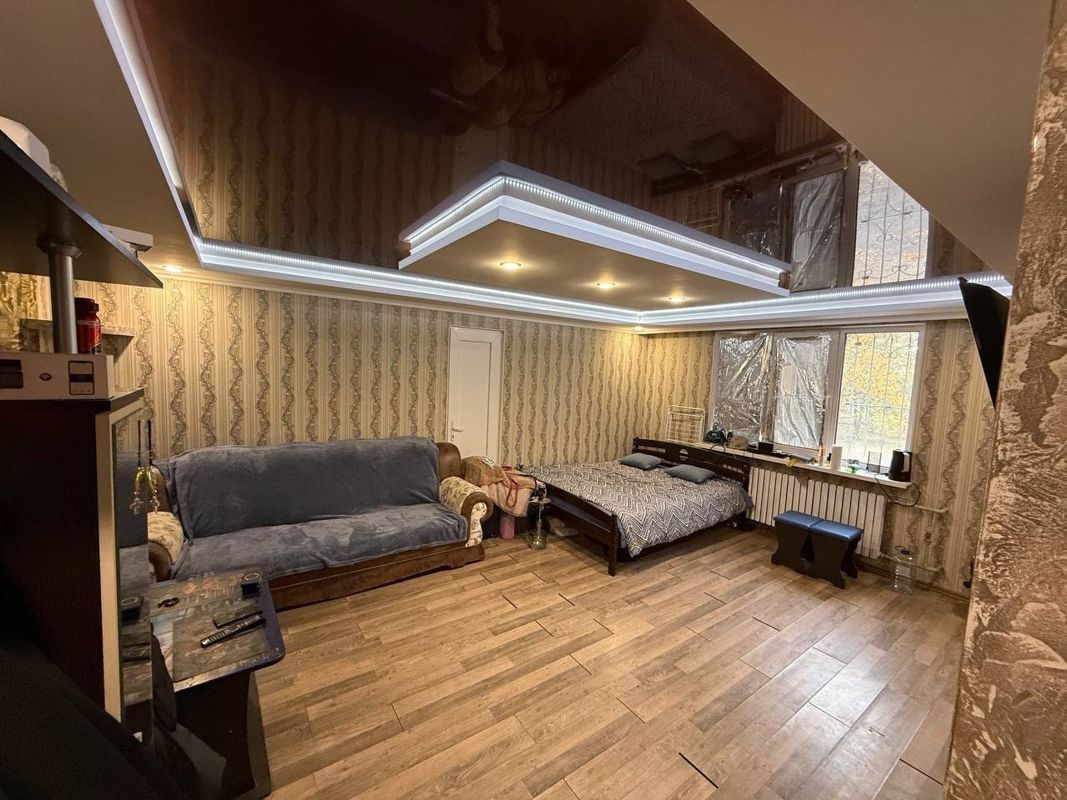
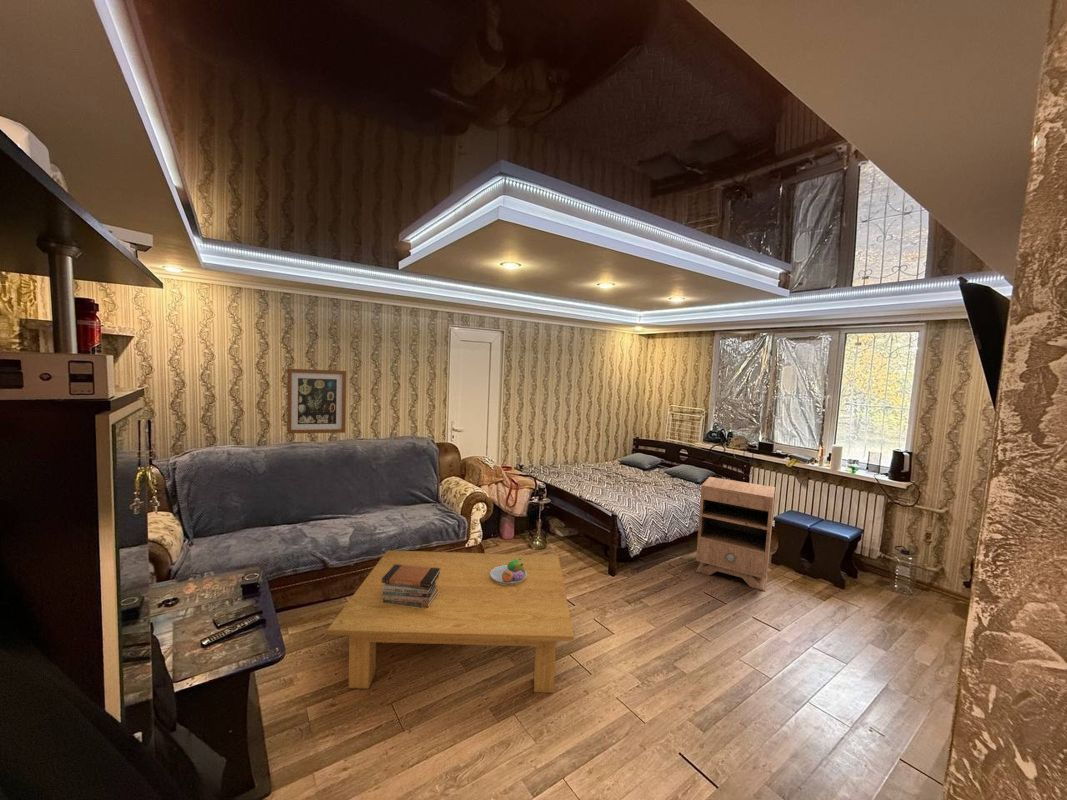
+ nightstand [695,476,776,592]
+ fruit bowl [490,558,527,585]
+ wall art [286,368,347,435]
+ book stack [382,564,440,609]
+ coffee table [326,549,575,694]
